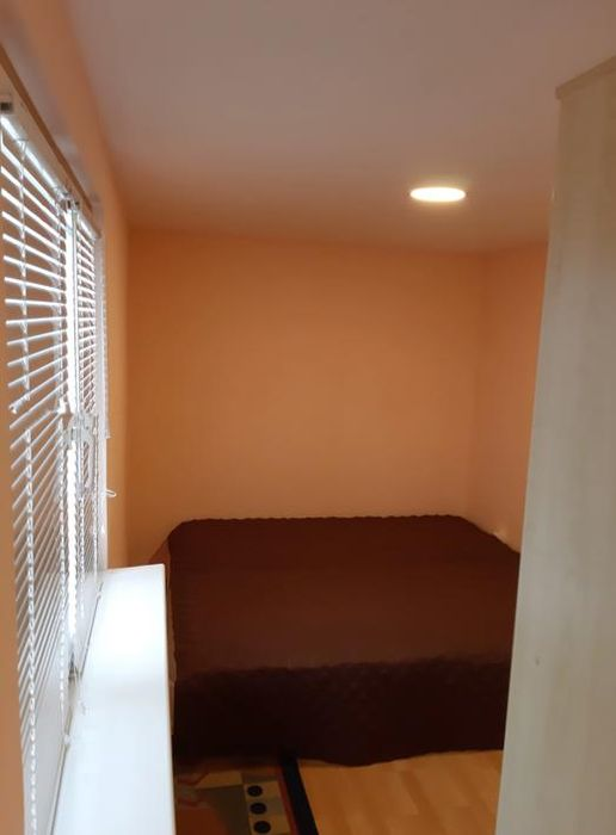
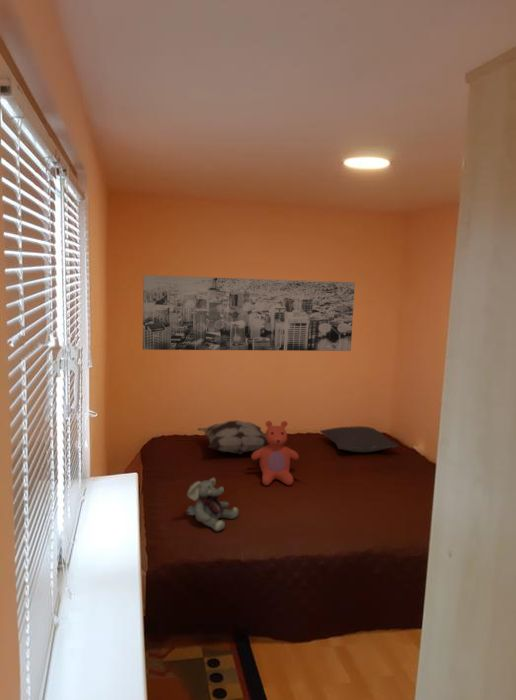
+ wall art [142,274,356,352]
+ plush elephant [185,477,240,532]
+ teddy bear [250,420,300,486]
+ pillow [319,425,401,453]
+ decorative pillow [197,420,269,455]
